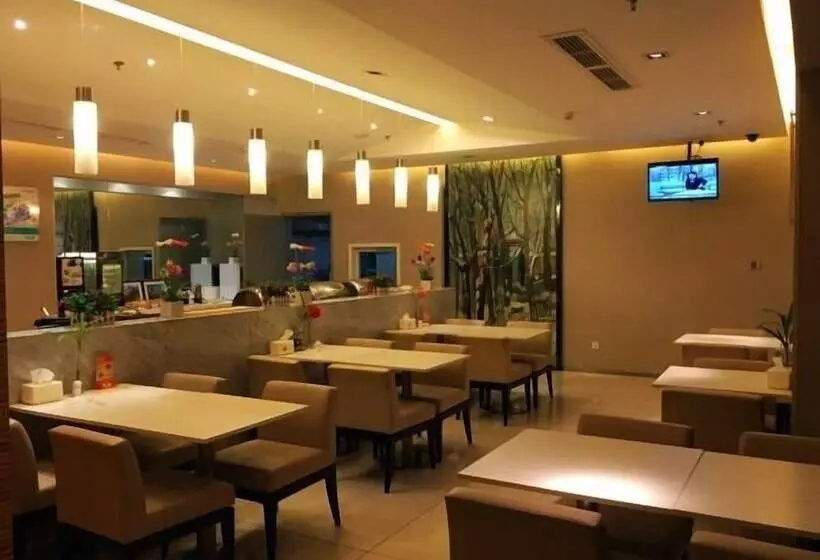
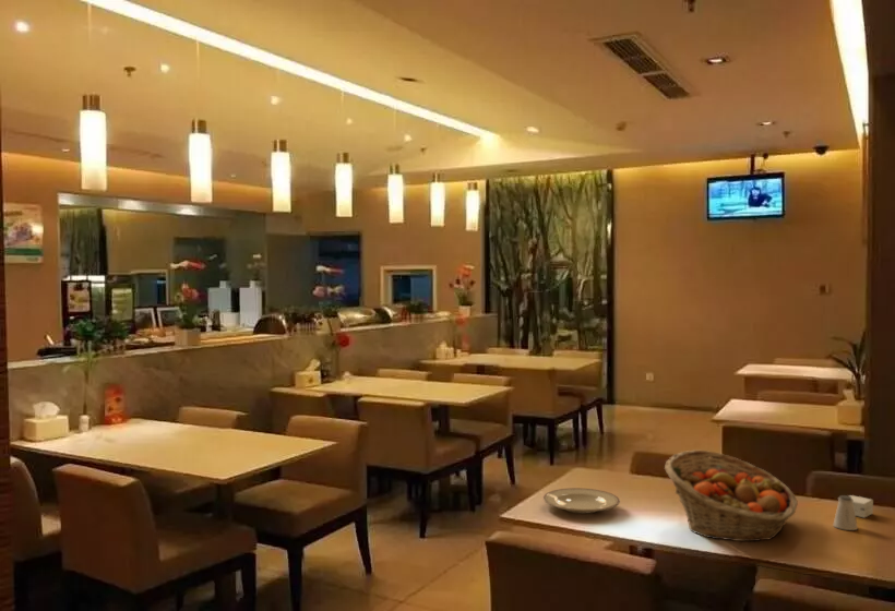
+ fruit basket [664,450,799,542]
+ saltshaker [832,494,859,531]
+ plate [542,487,621,515]
+ small box [848,494,874,519]
